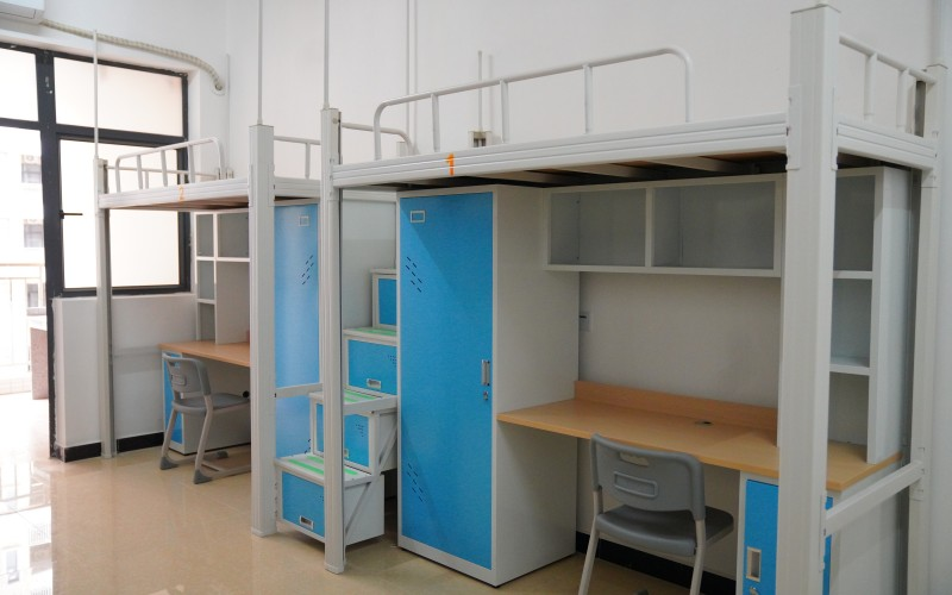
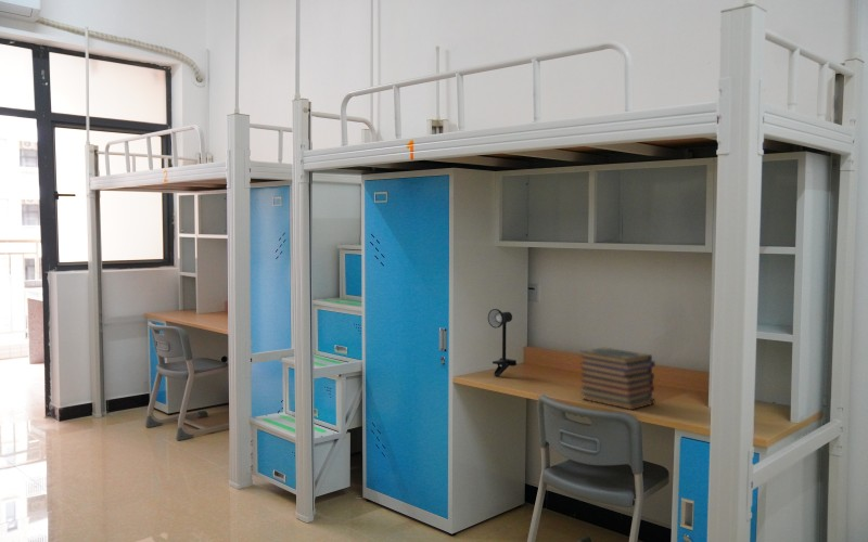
+ book stack [578,347,656,411]
+ desk lamp [487,308,518,377]
